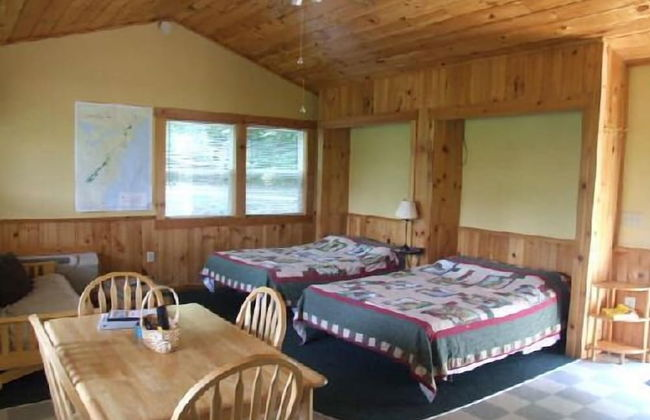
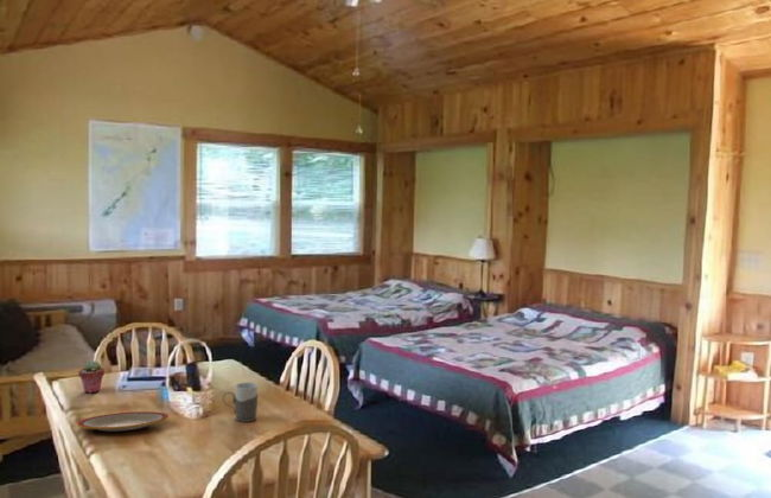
+ plate [76,410,170,433]
+ mug [222,382,259,422]
+ potted succulent [77,359,106,394]
